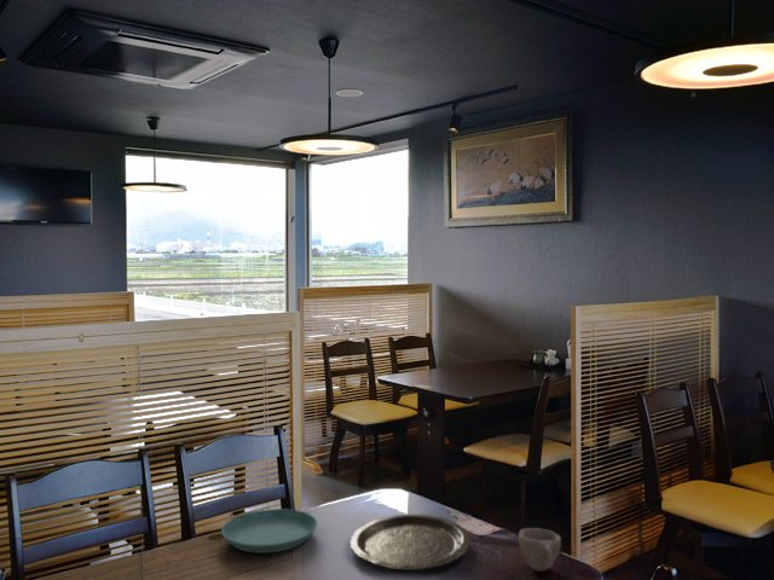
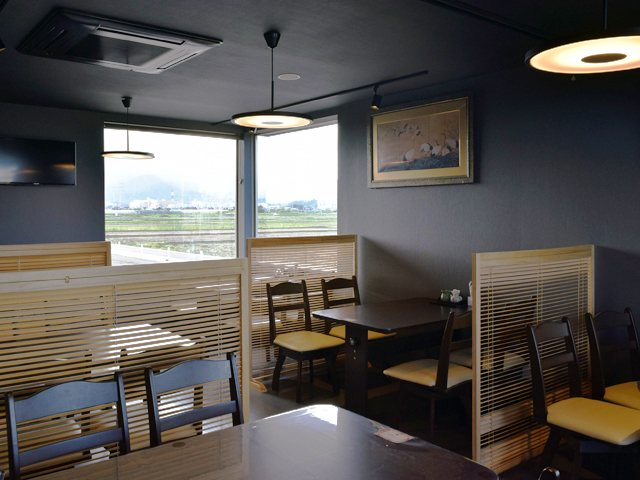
- plate [348,514,472,572]
- cup [518,527,562,573]
- saucer [220,507,318,555]
